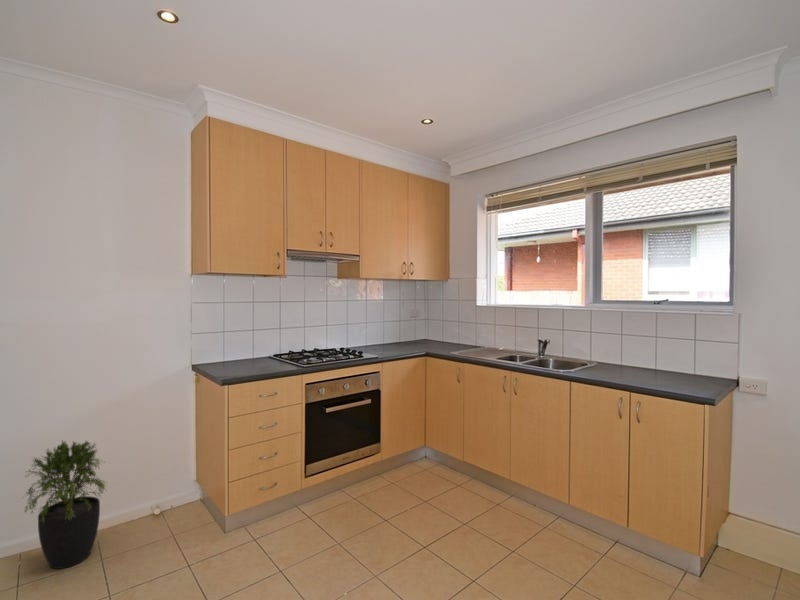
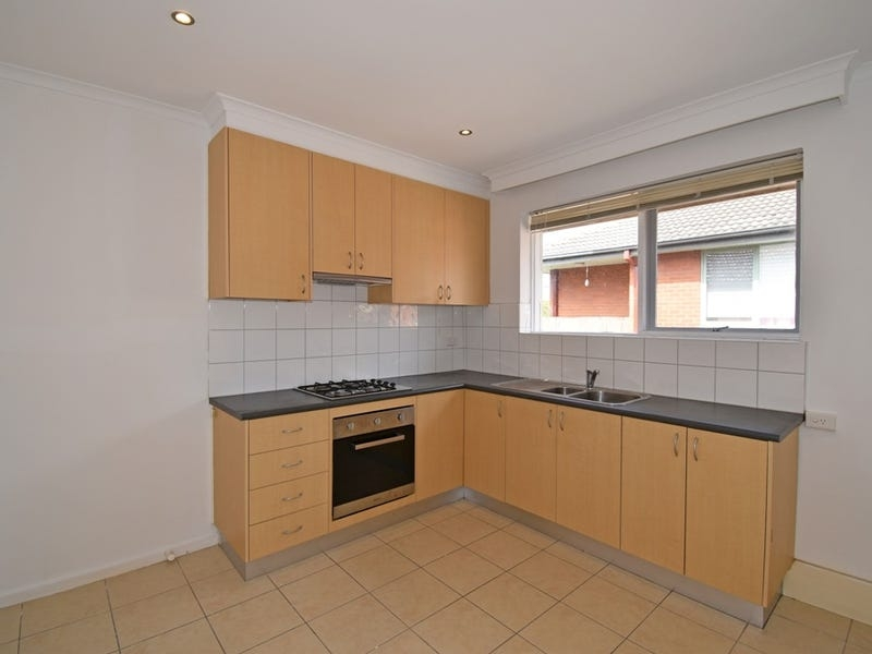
- potted plant [18,439,108,570]
